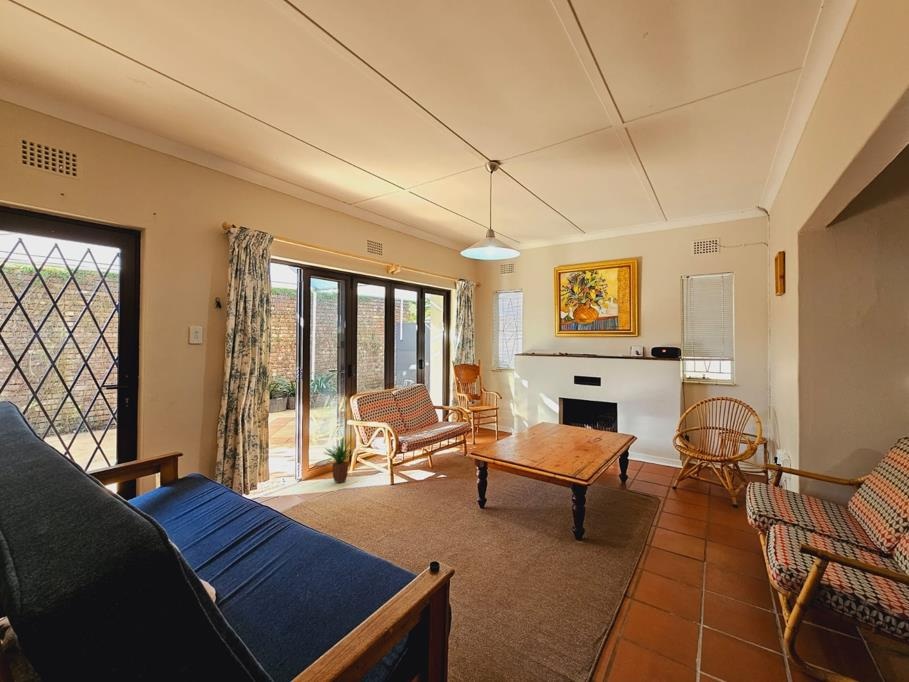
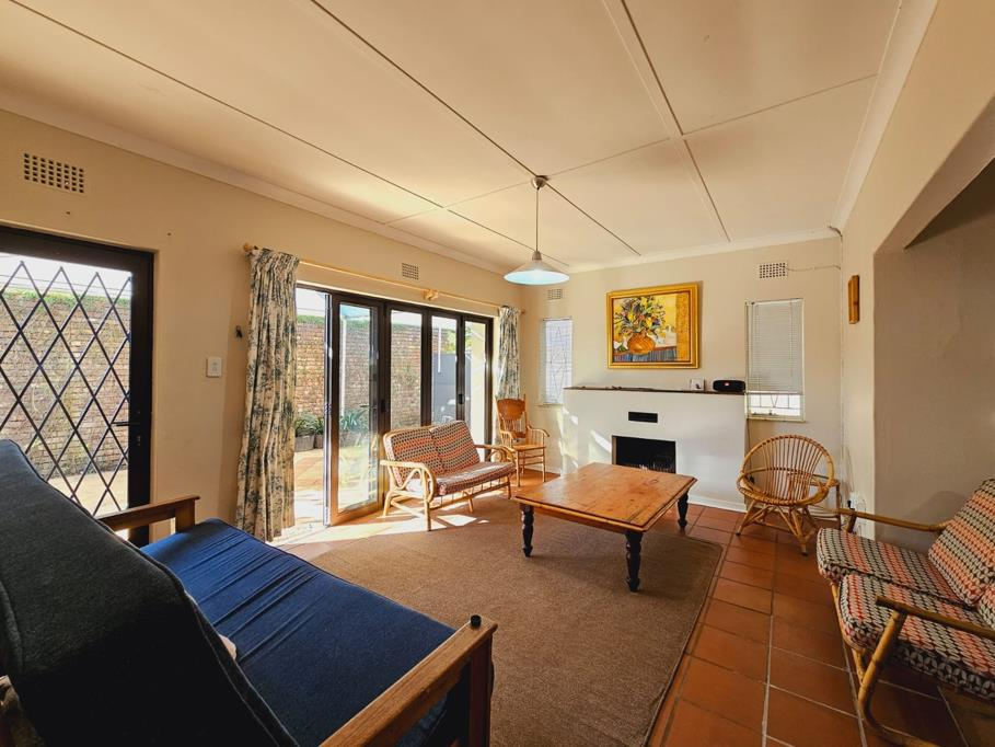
- potted plant [322,436,357,484]
